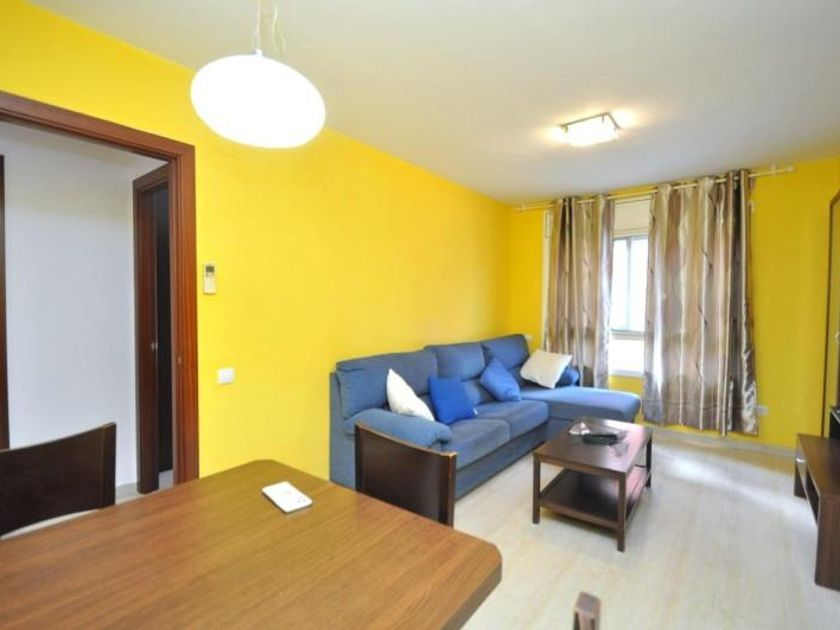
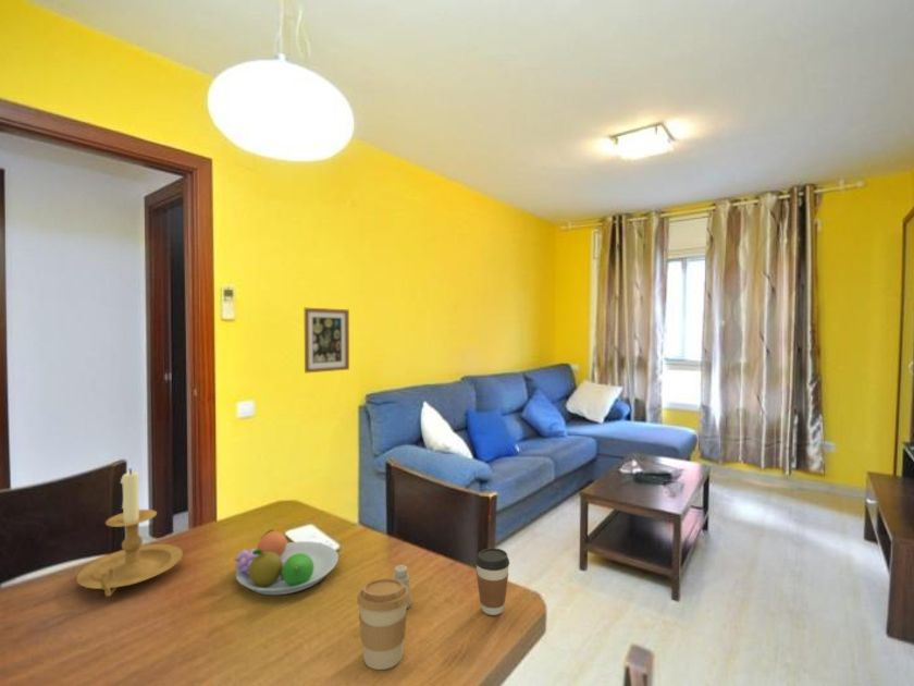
+ wall art [304,307,350,373]
+ saltshaker [392,564,412,610]
+ coffee cup [474,547,510,616]
+ coffee cup [356,577,409,671]
+ fruit bowl [233,528,339,596]
+ candle holder [76,467,184,598]
